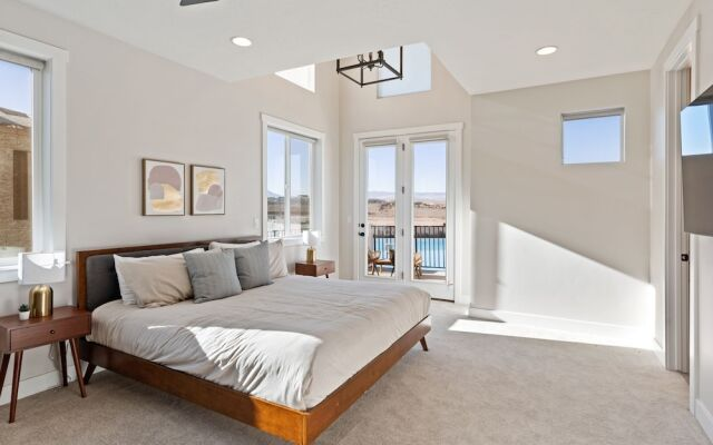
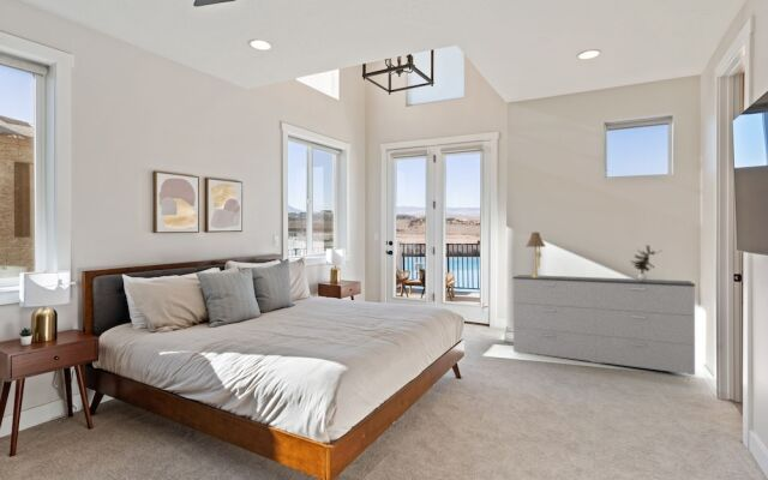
+ potted plant [630,242,661,281]
+ table lamp [524,232,546,277]
+ dresser [511,274,696,377]
